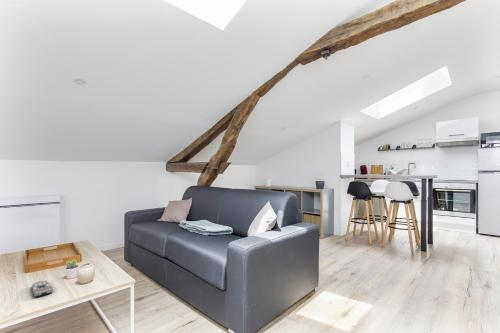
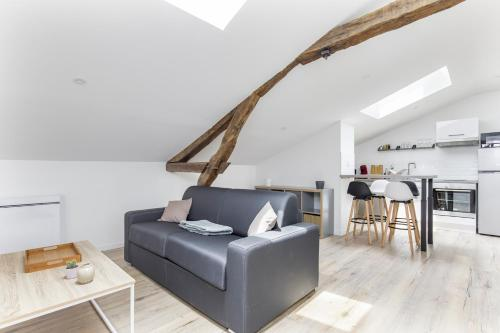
- remote control [31,280,54,298]
